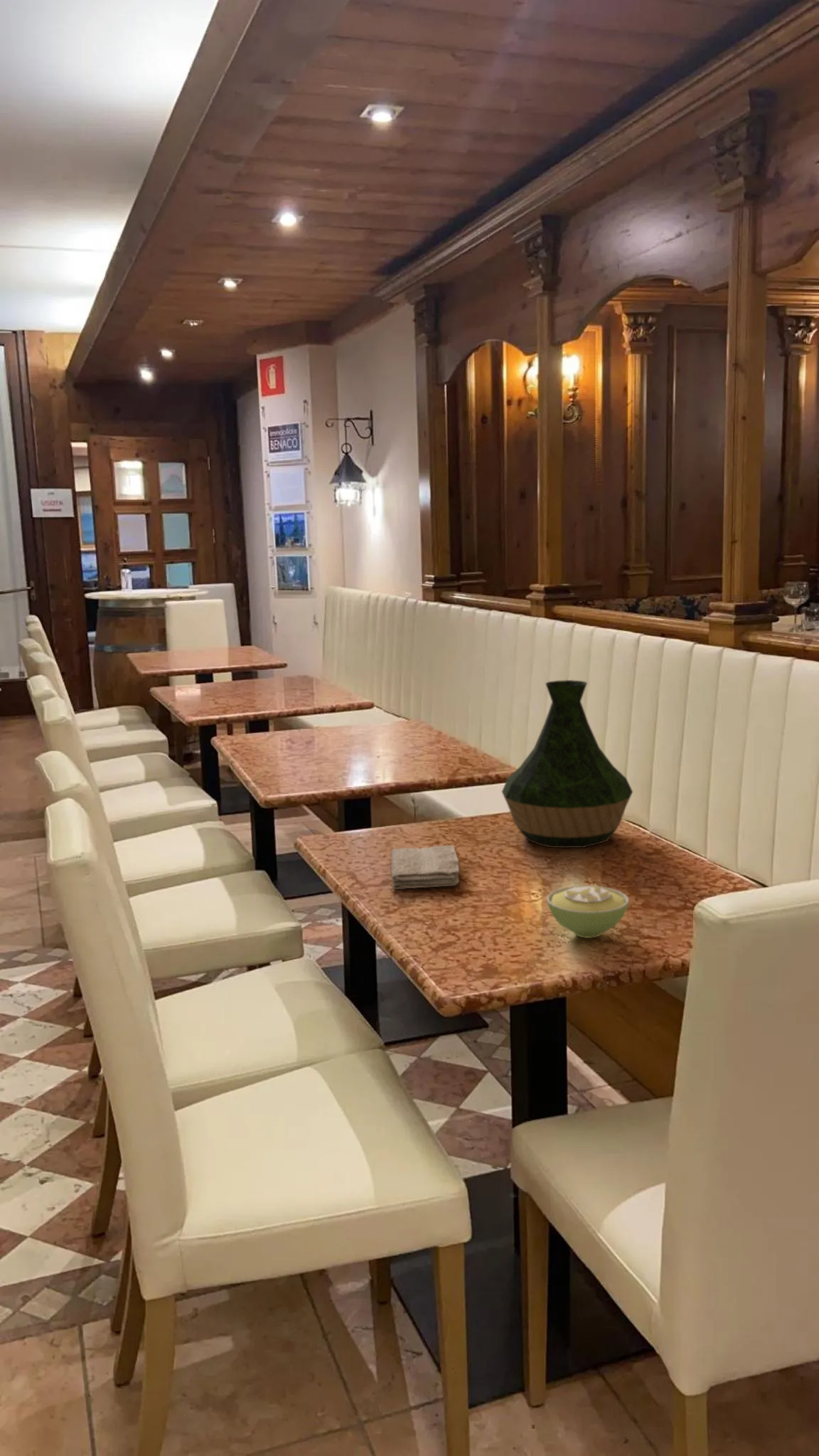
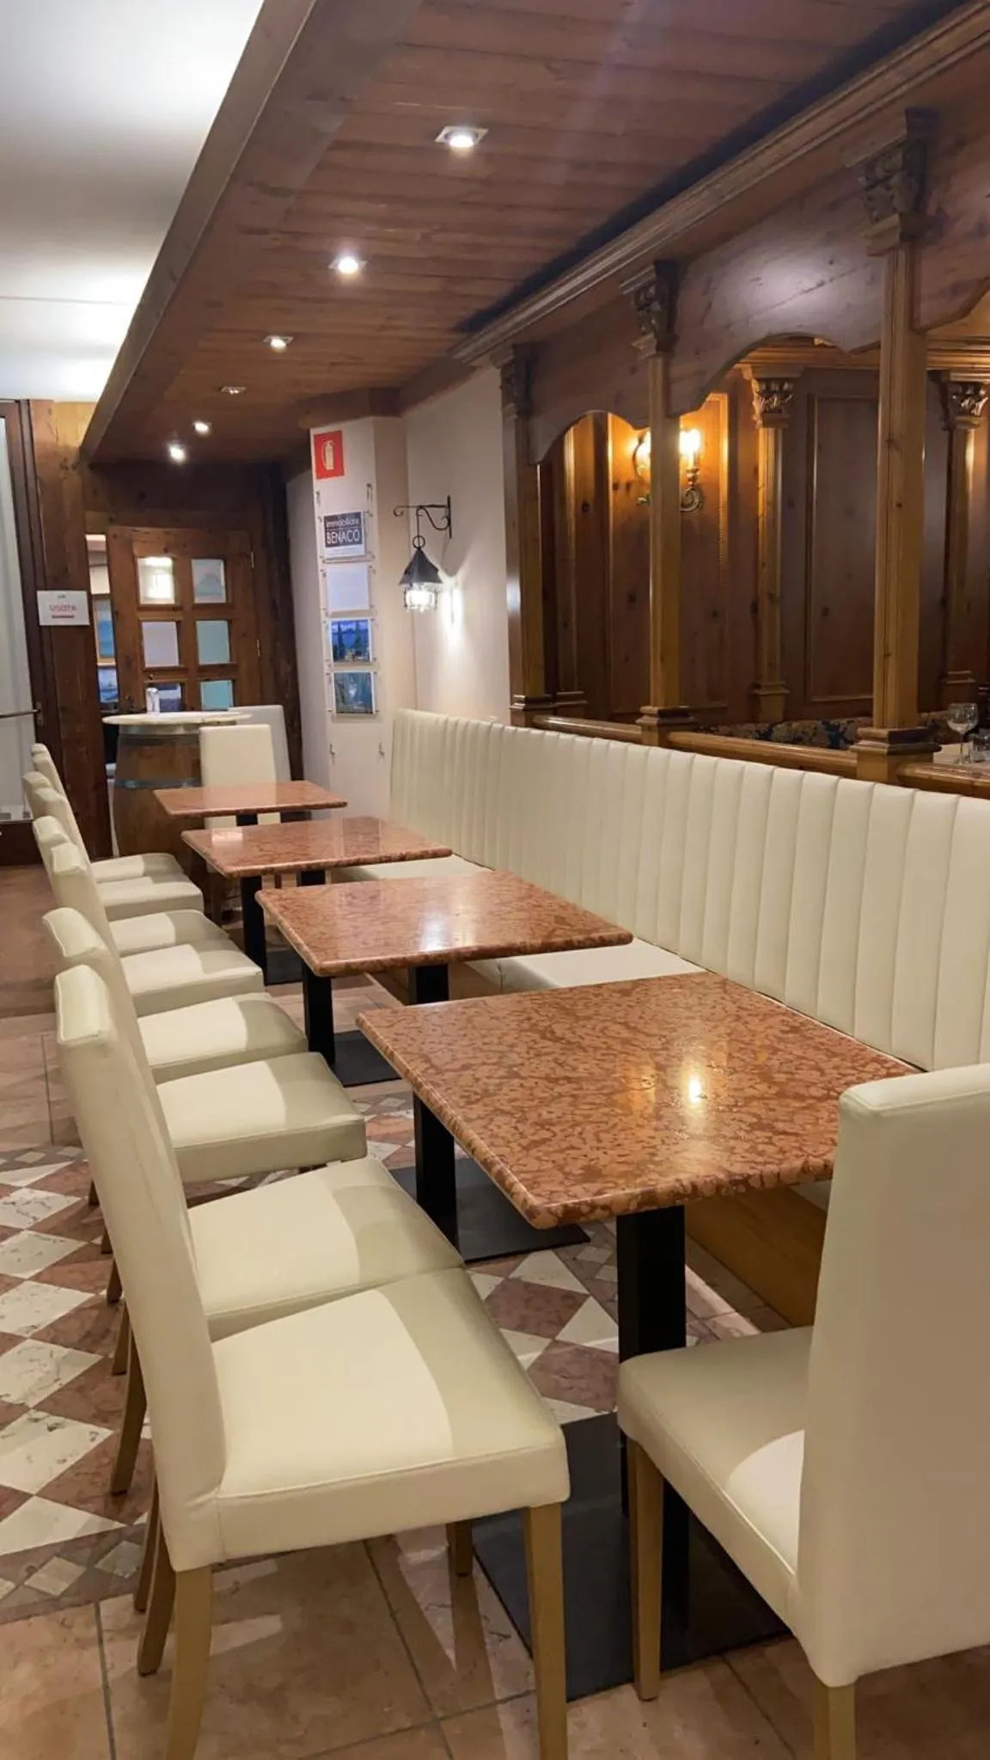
- sugar bowl [546,883,629,939]
- washcloth [390,845,460,890]
- vase [501,679,633,849]
